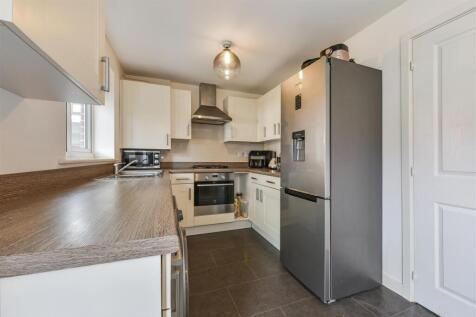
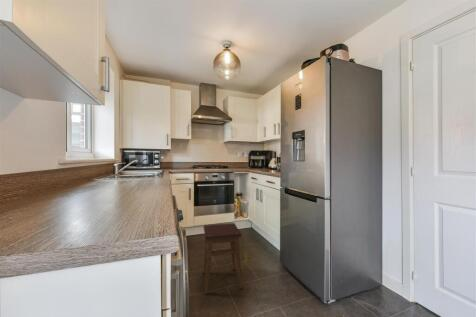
+ stool [202,222,243,295]
